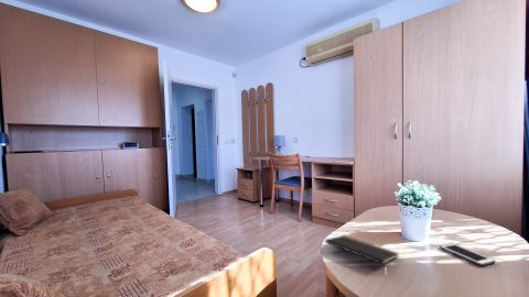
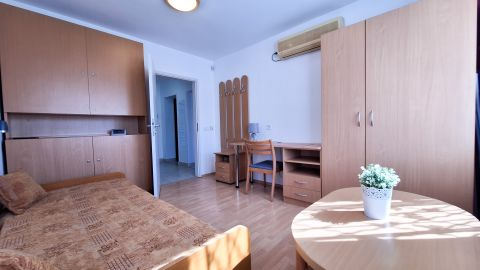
- notepad [324,234,400,266]
- cell phone [439,242,496,267]
